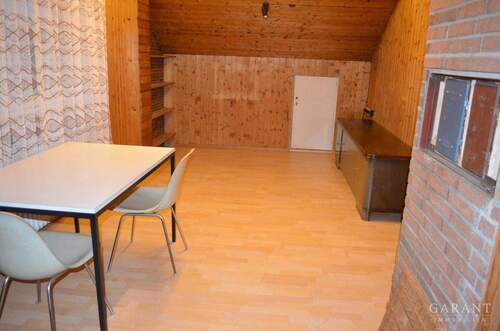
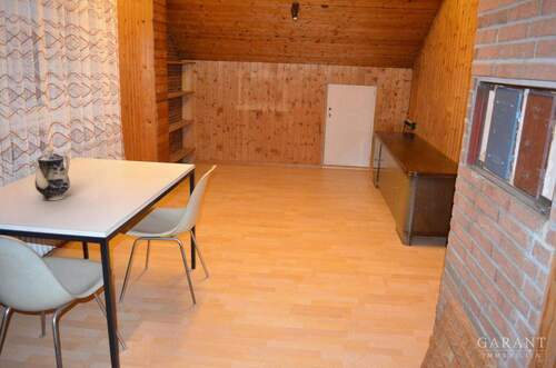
+ teapot [30,146,71,201]
